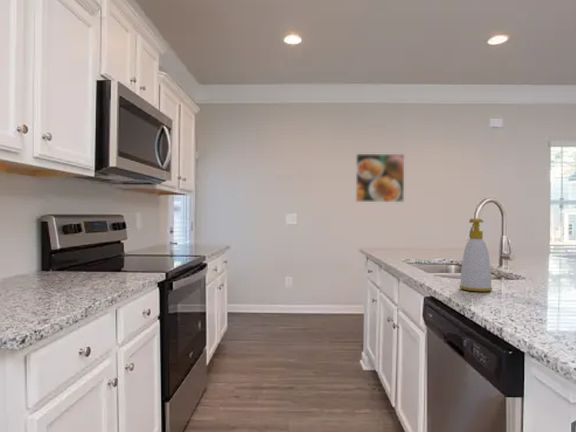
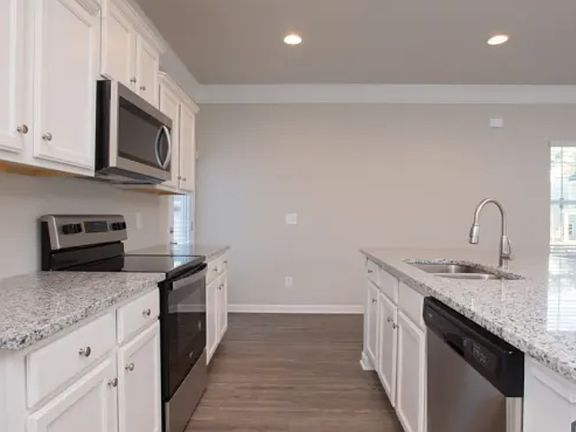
- soap bottle [459,218,493,293]
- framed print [355,153,405,203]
